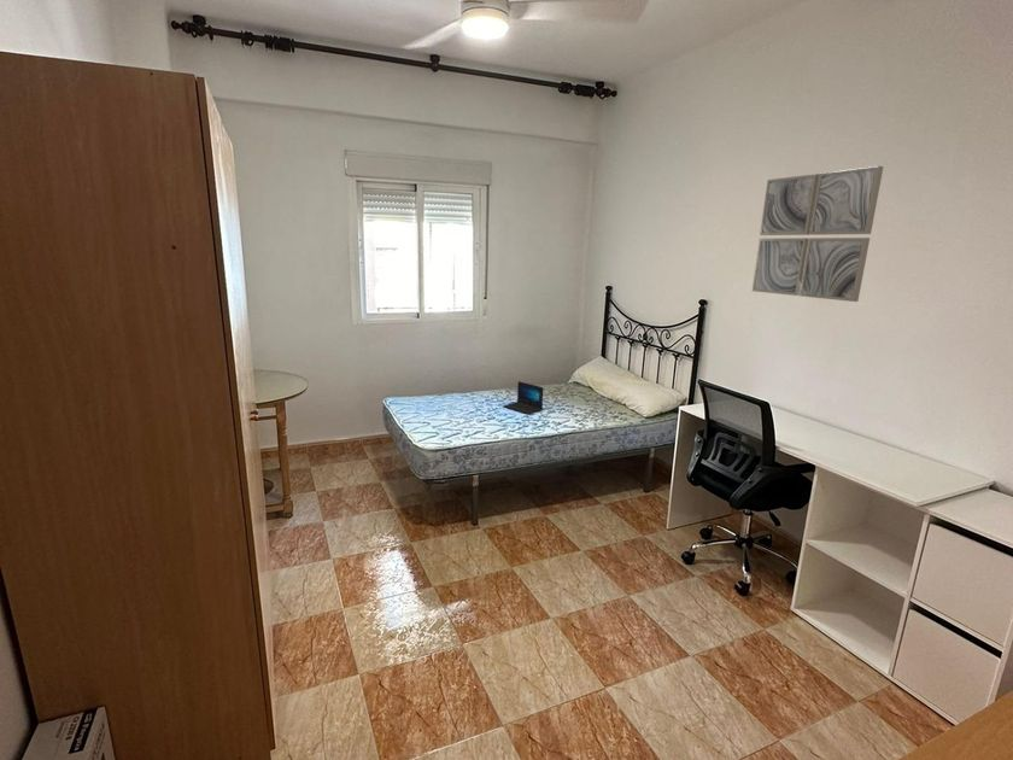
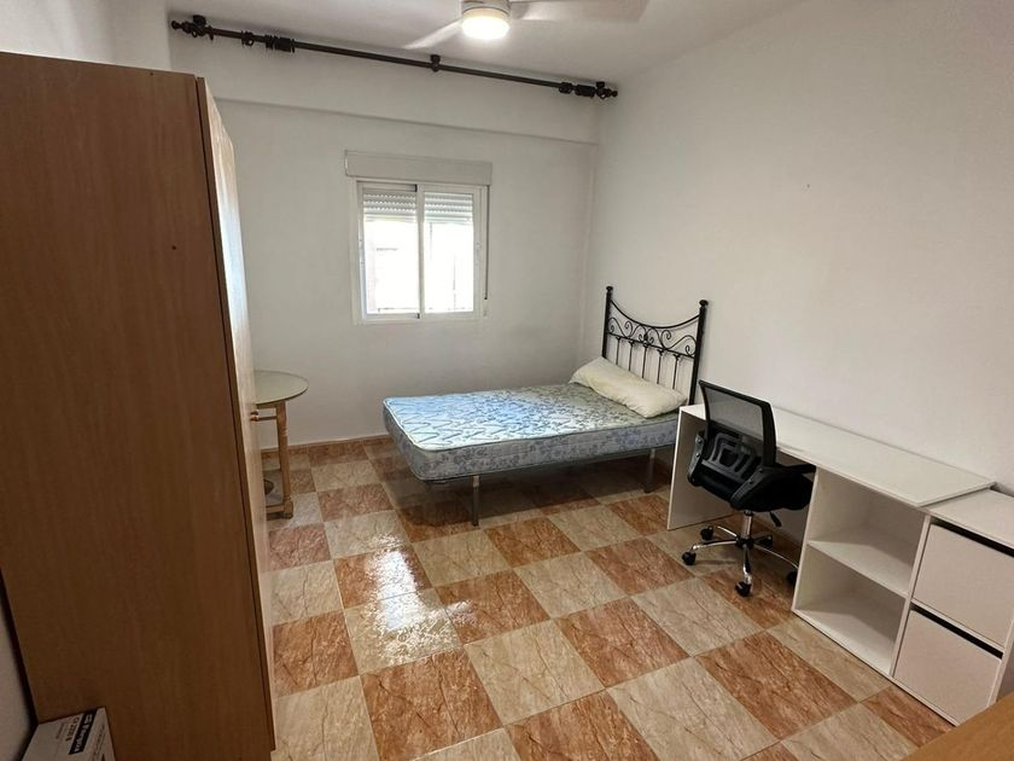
- laptop [503,380,544,415]
- wall art [751,165,884,303]
